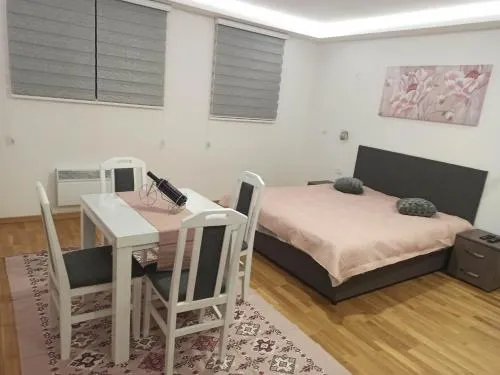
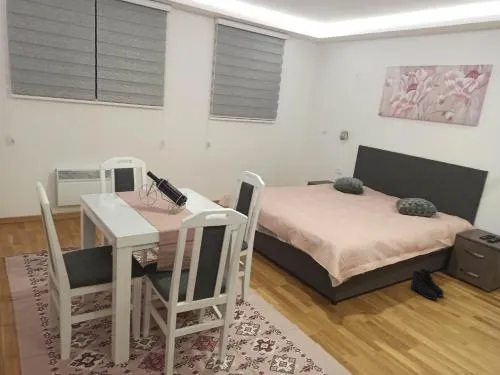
+ boots [409,268,445,301]
